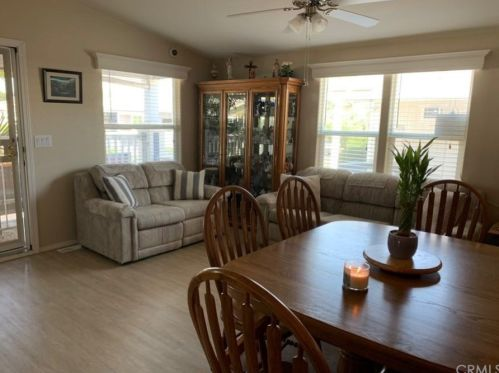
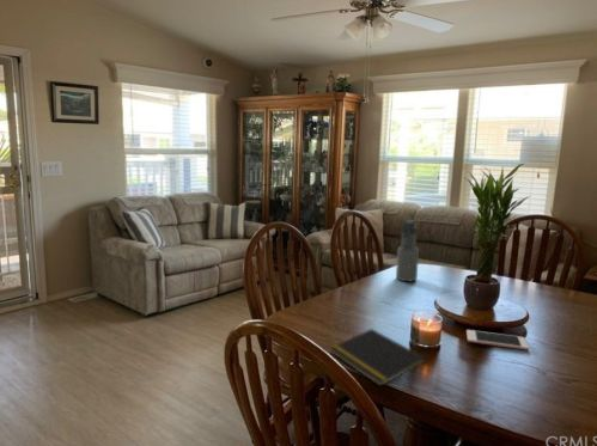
+ notepad [329,328,427,387]
+ water bottle [395,219,420,282]
+ cell phone [465,329,530,352]
